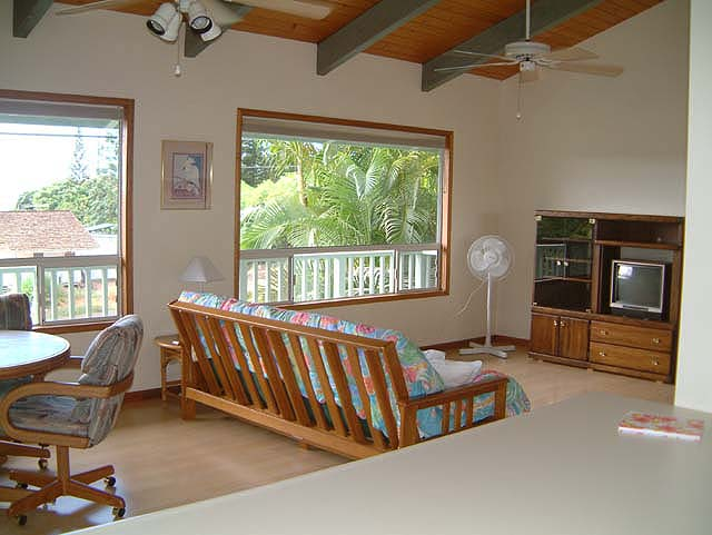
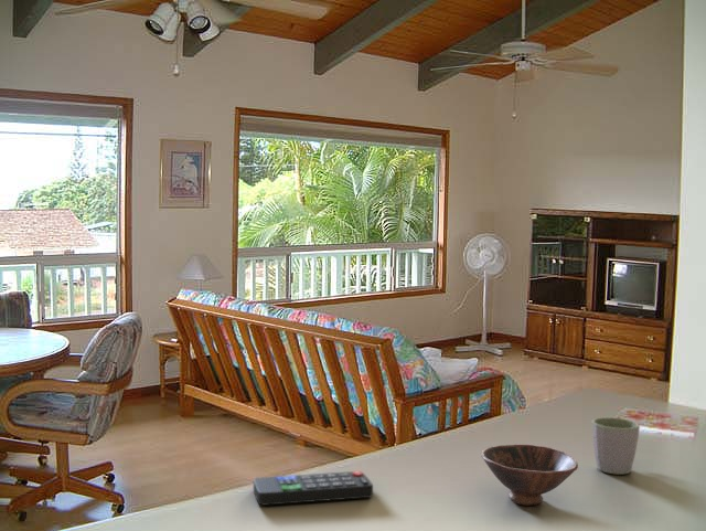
+ bowl [480,444,579,507]
+ remote control [253,470,374,507]
+ mug [591,416,641,476]
